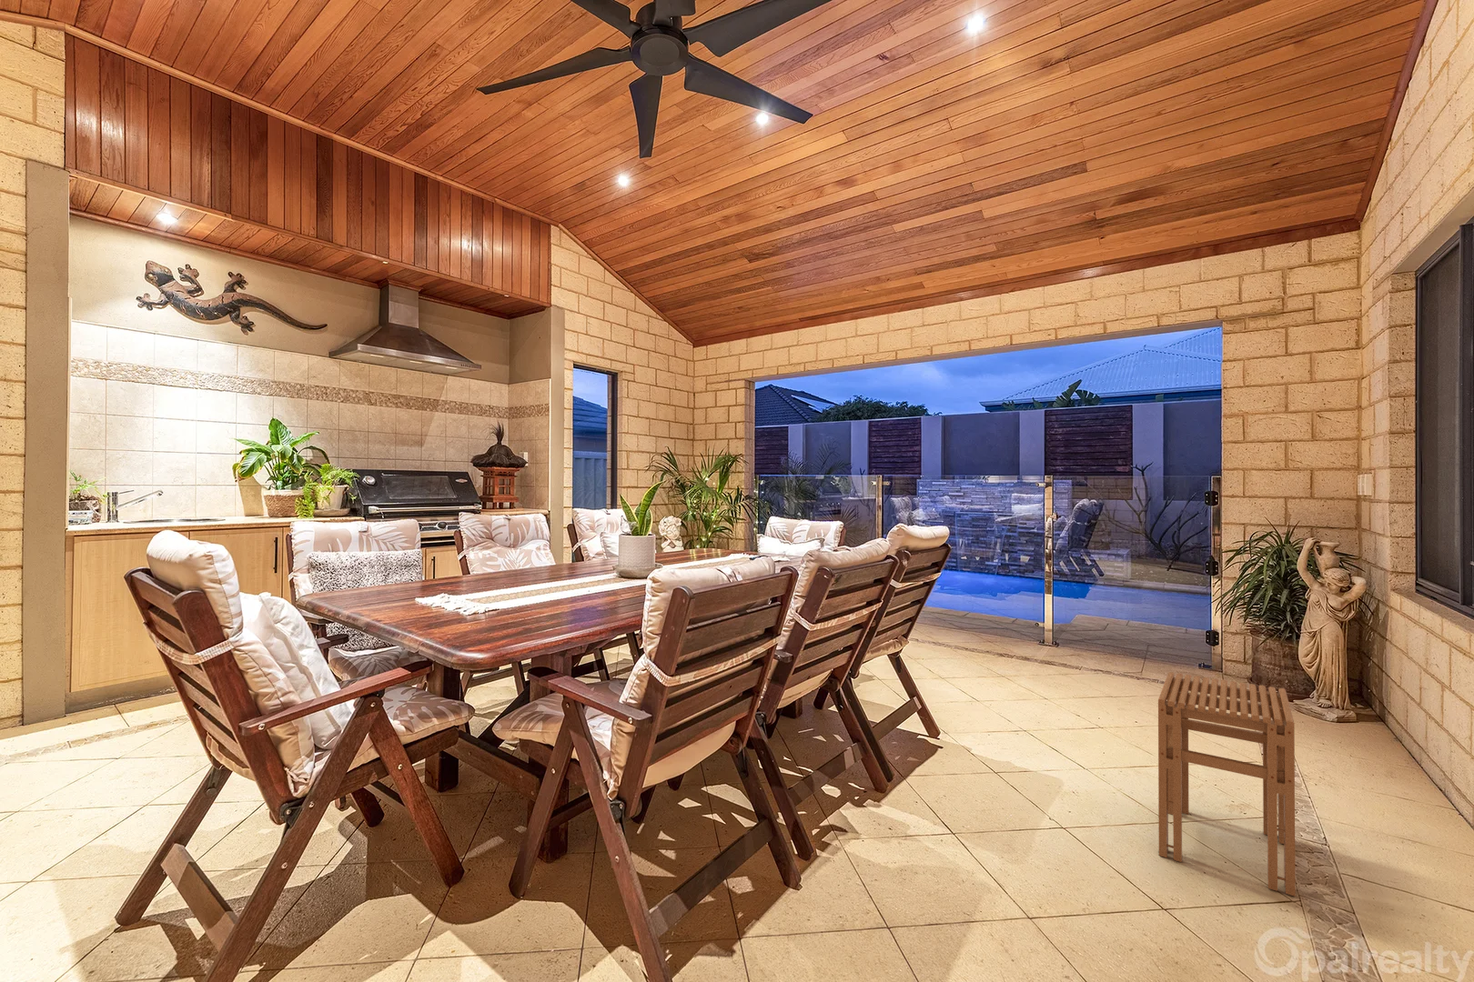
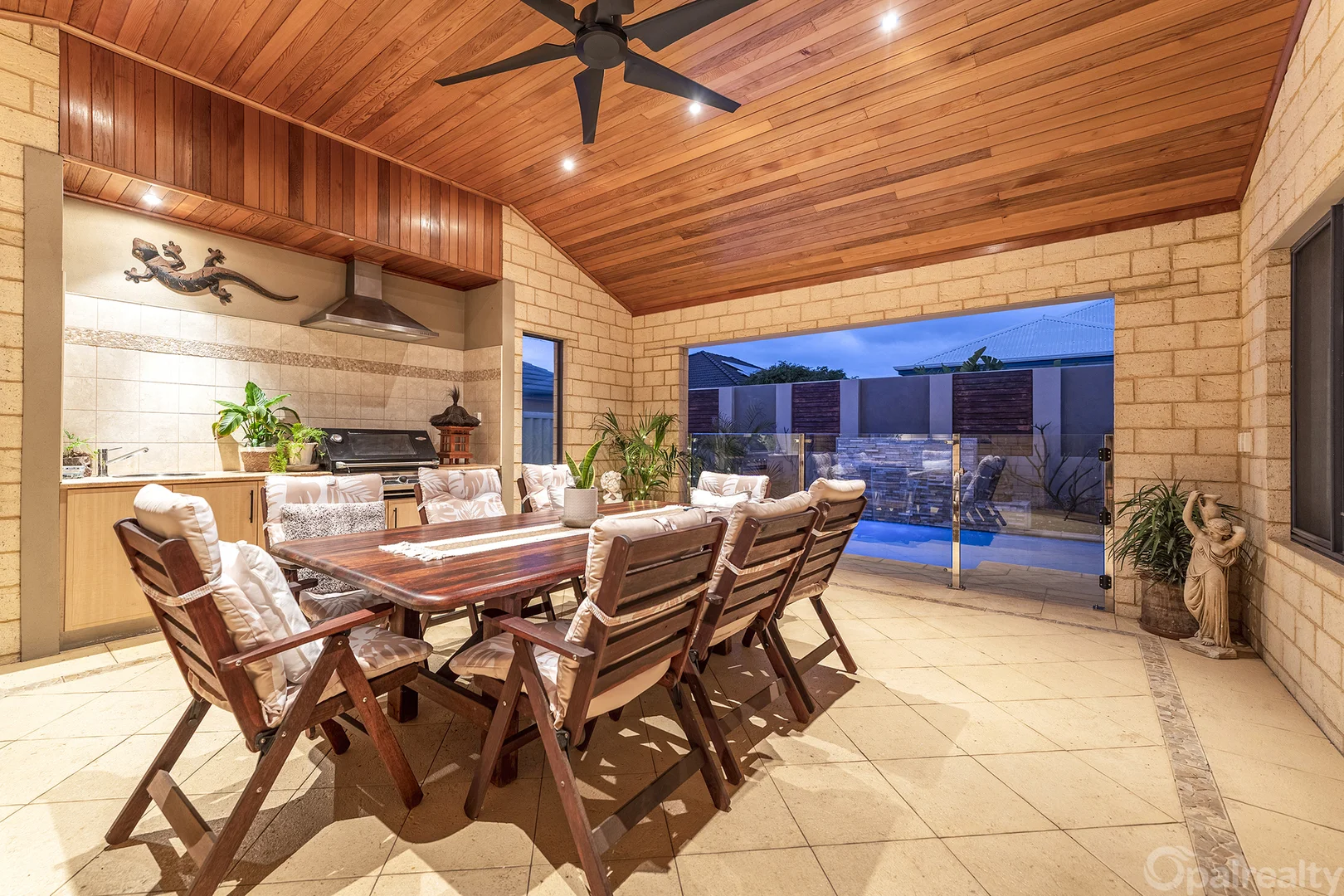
- stool [1157,671,1296,898]
